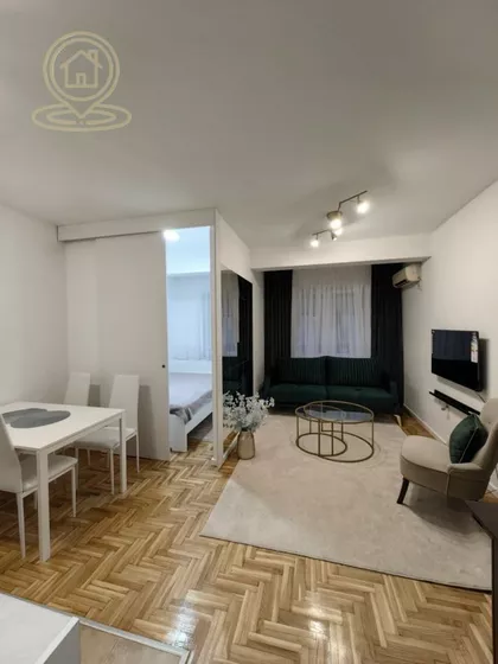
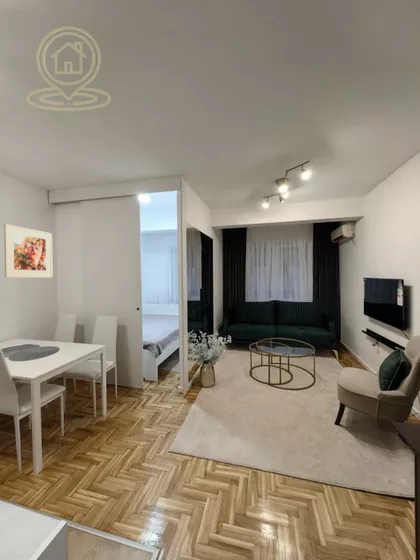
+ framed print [3,223,54,279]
